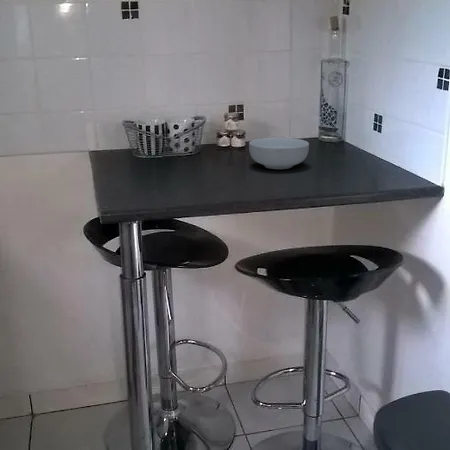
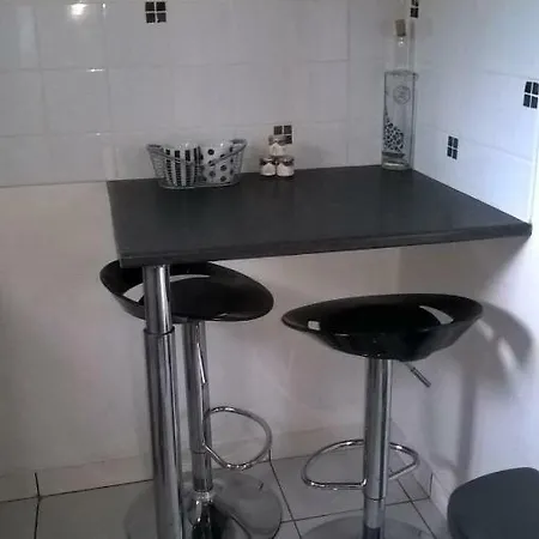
- cereal bowl [248,137,310,170]
